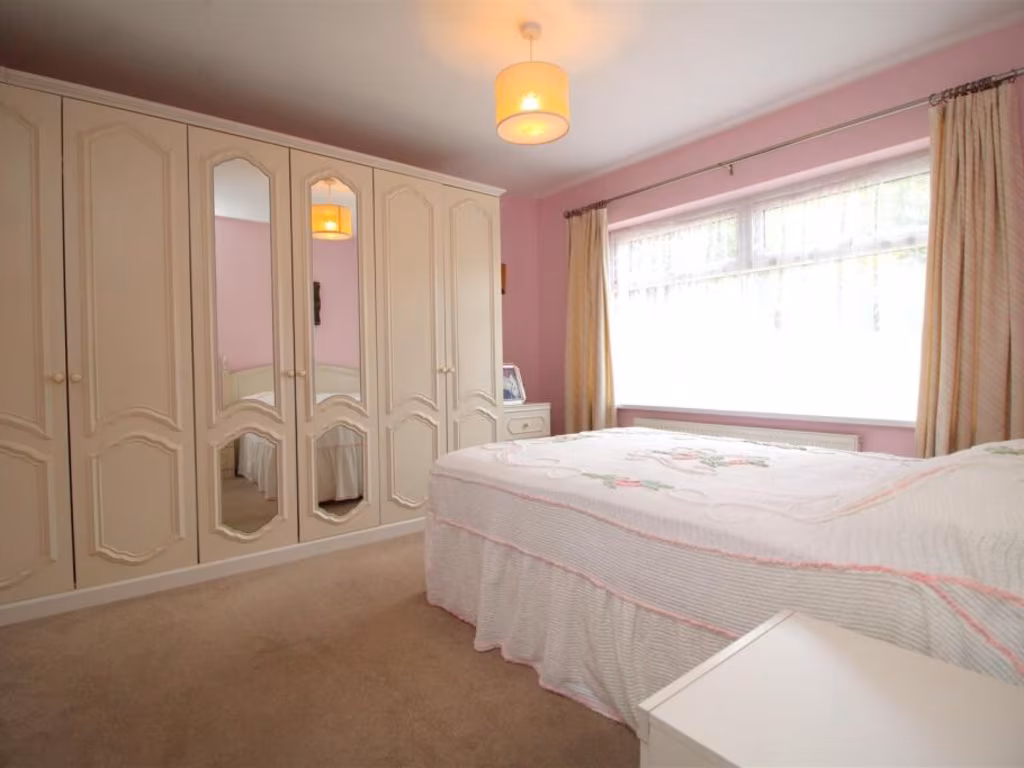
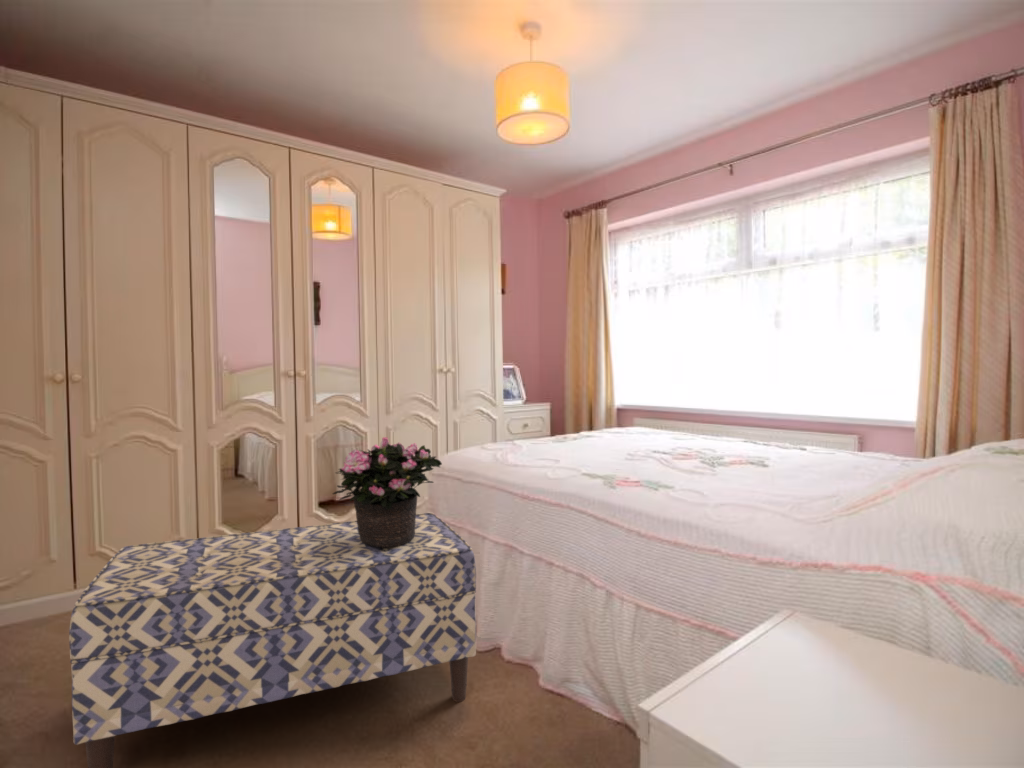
+ bench [68,512,477,768]
+ potted flower [332,436,443,547]
